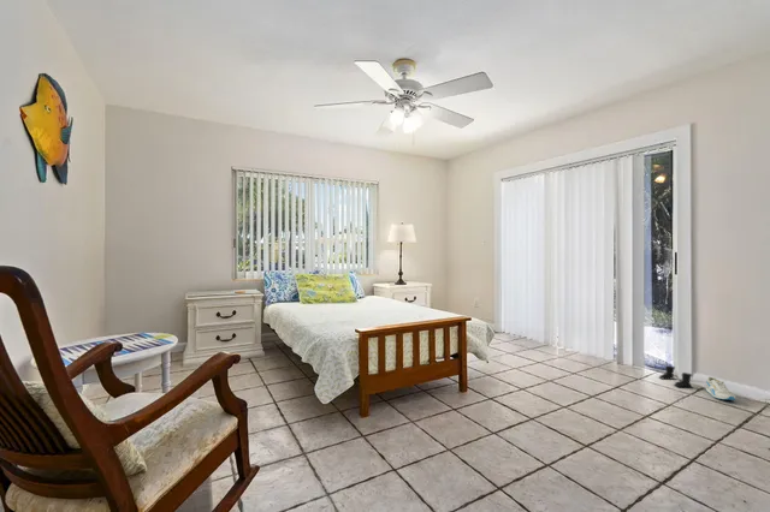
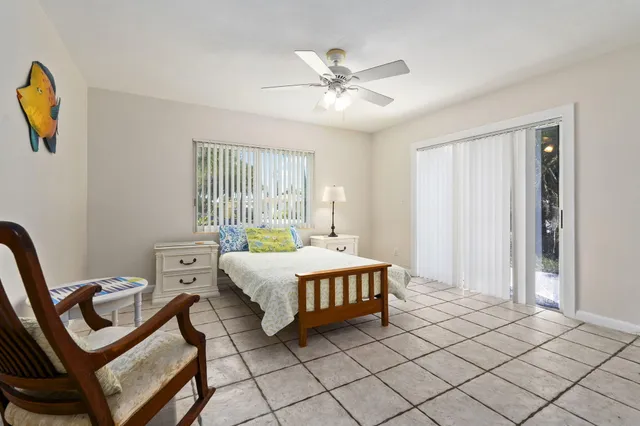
- boots [658,364,694,389]
- sneaker [704,376,736,401]
